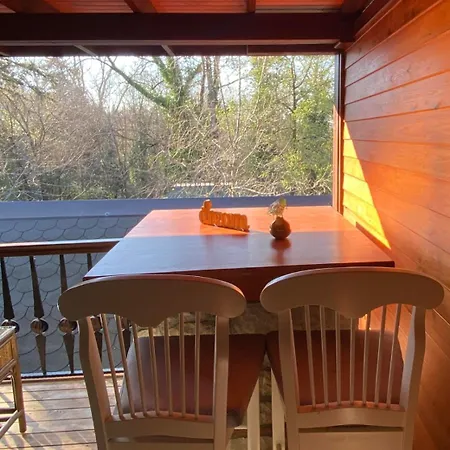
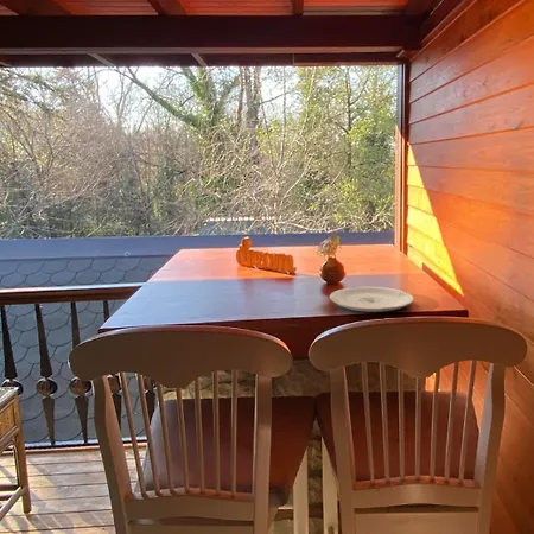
+ plate [329,286,414,313]
